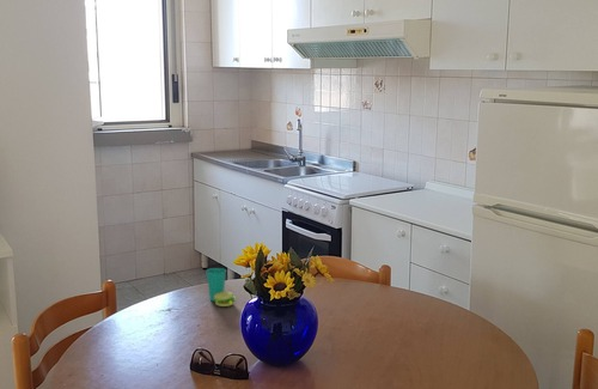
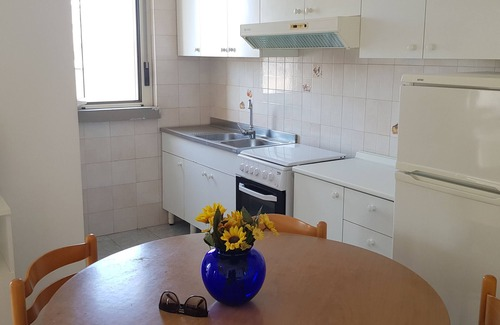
- cup [205,267,237,308]
